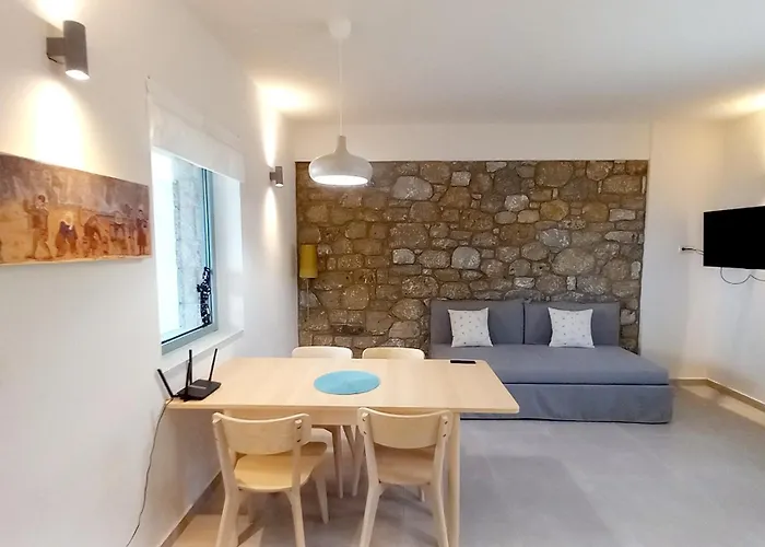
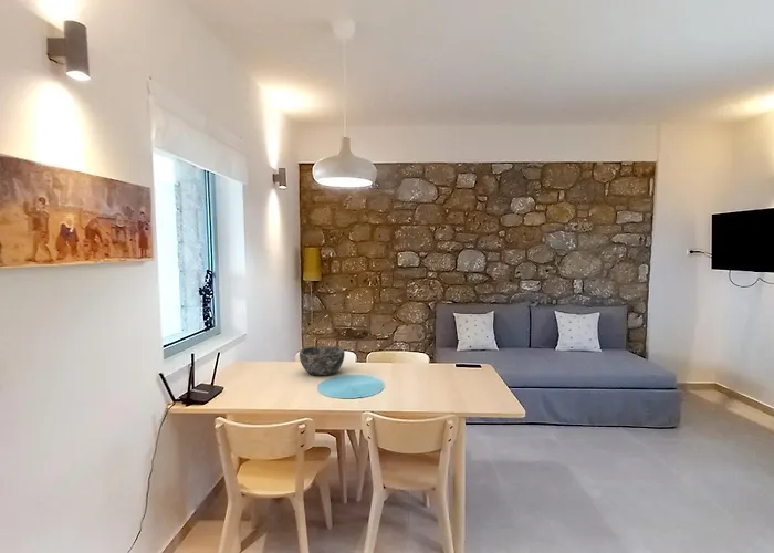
+ bowl [299,345,346,377]
